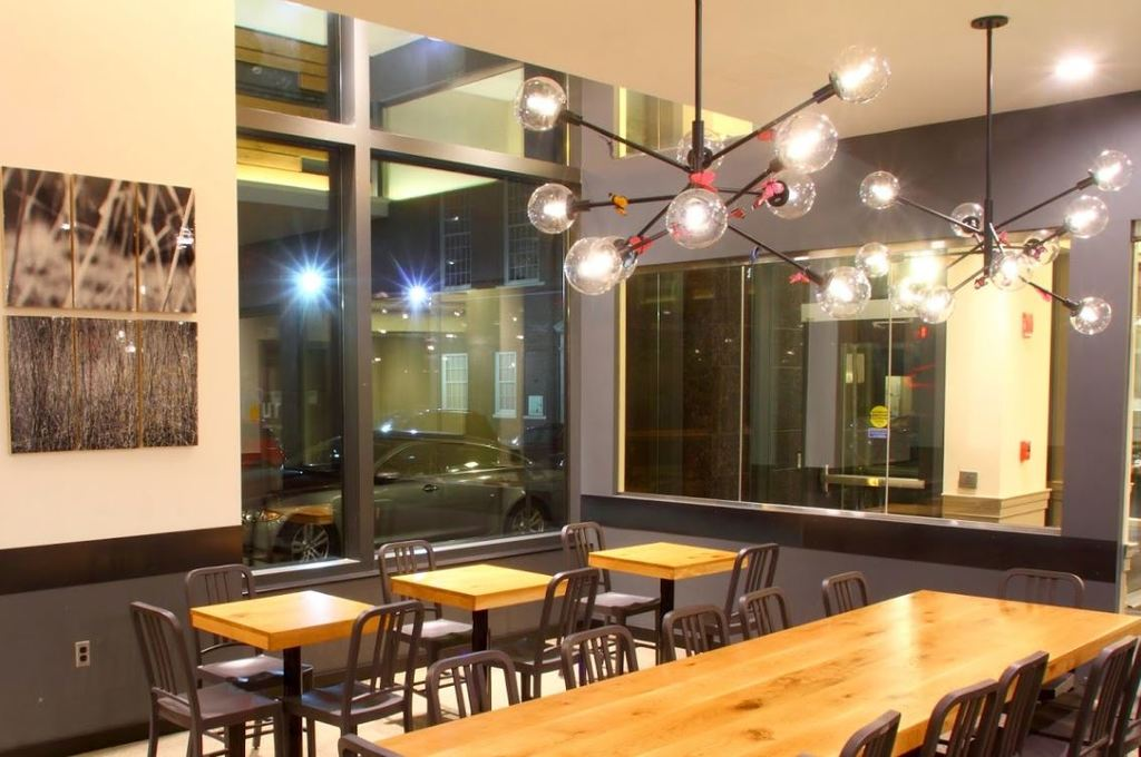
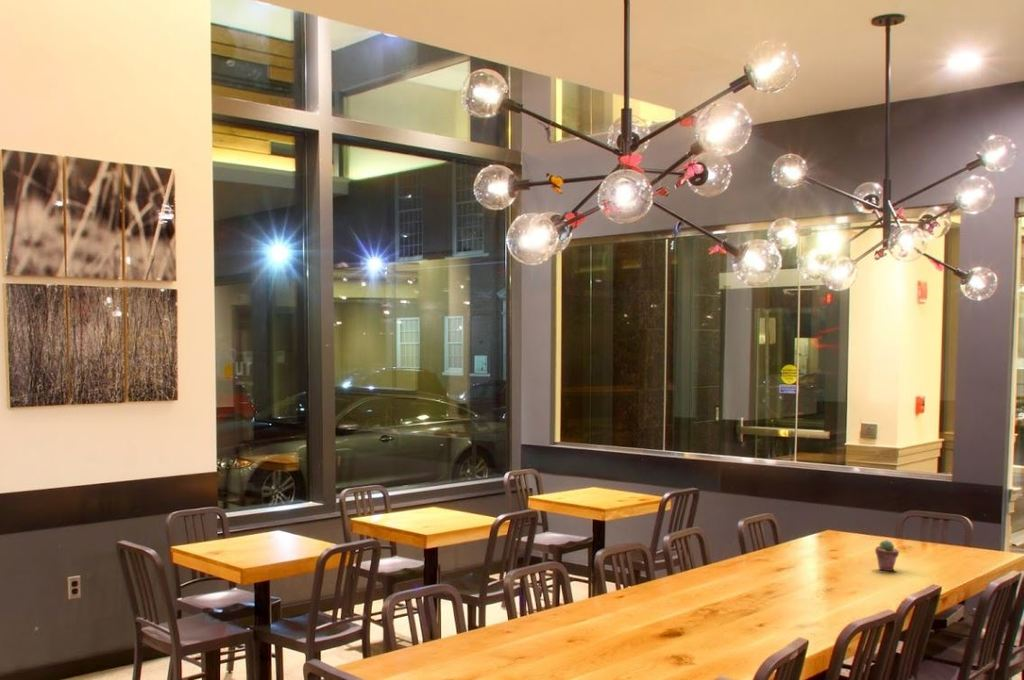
+ potted succulent [874,539,900,572]
